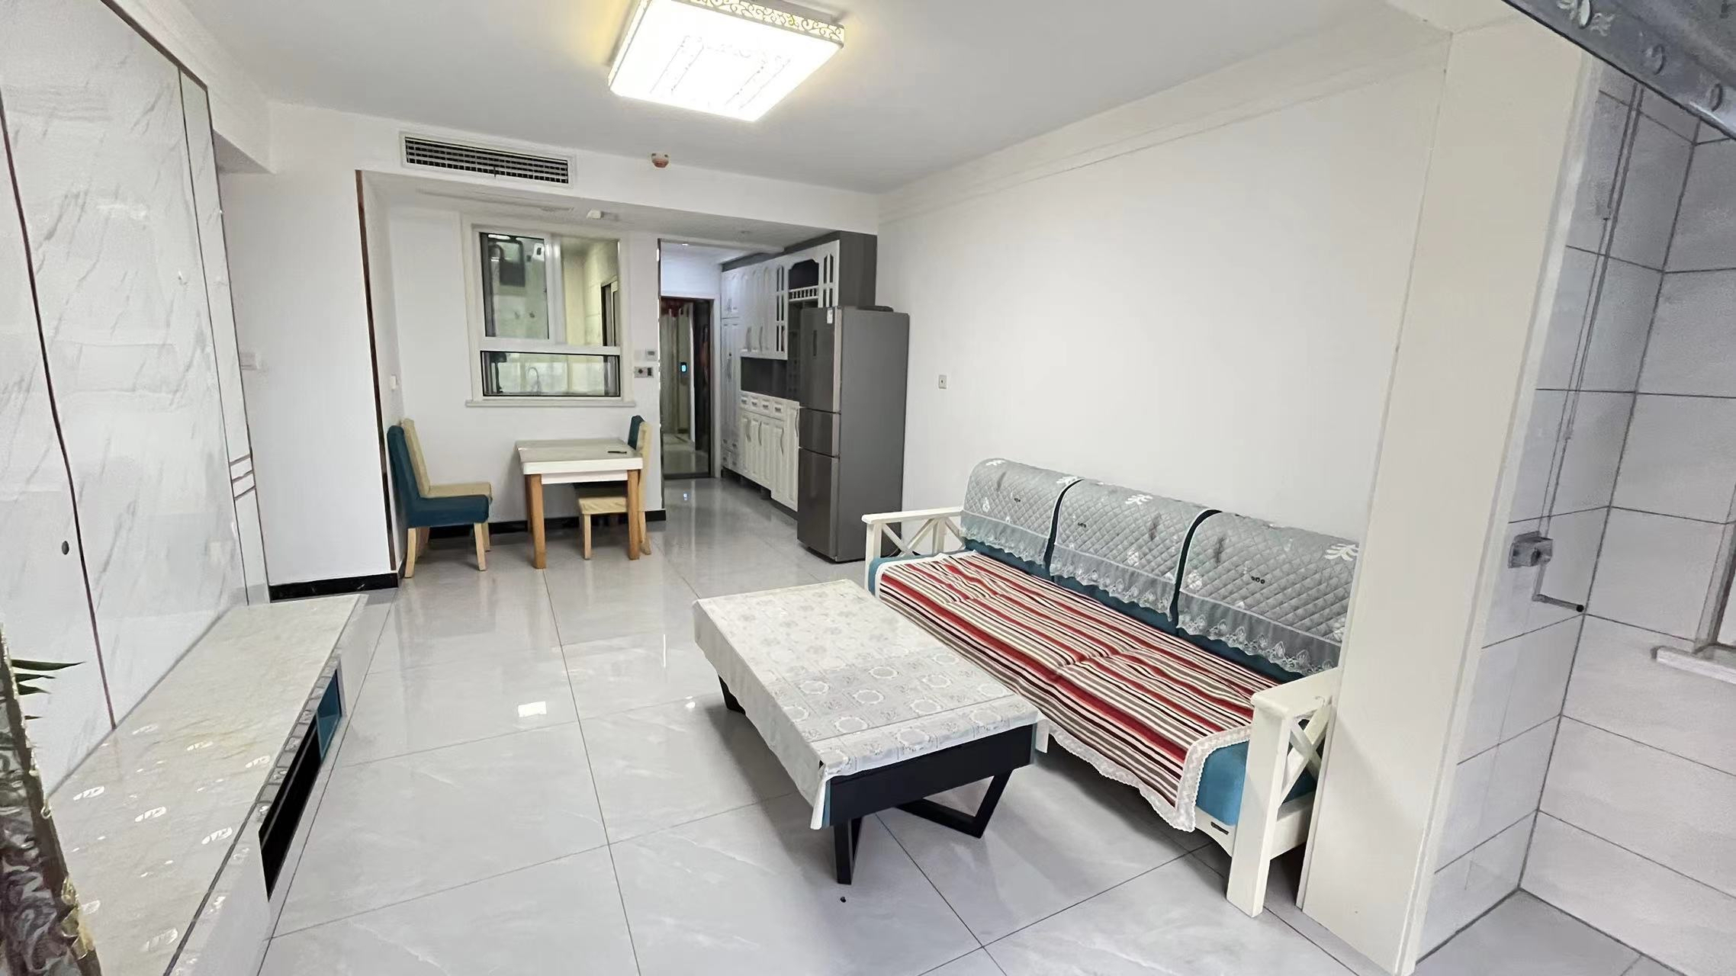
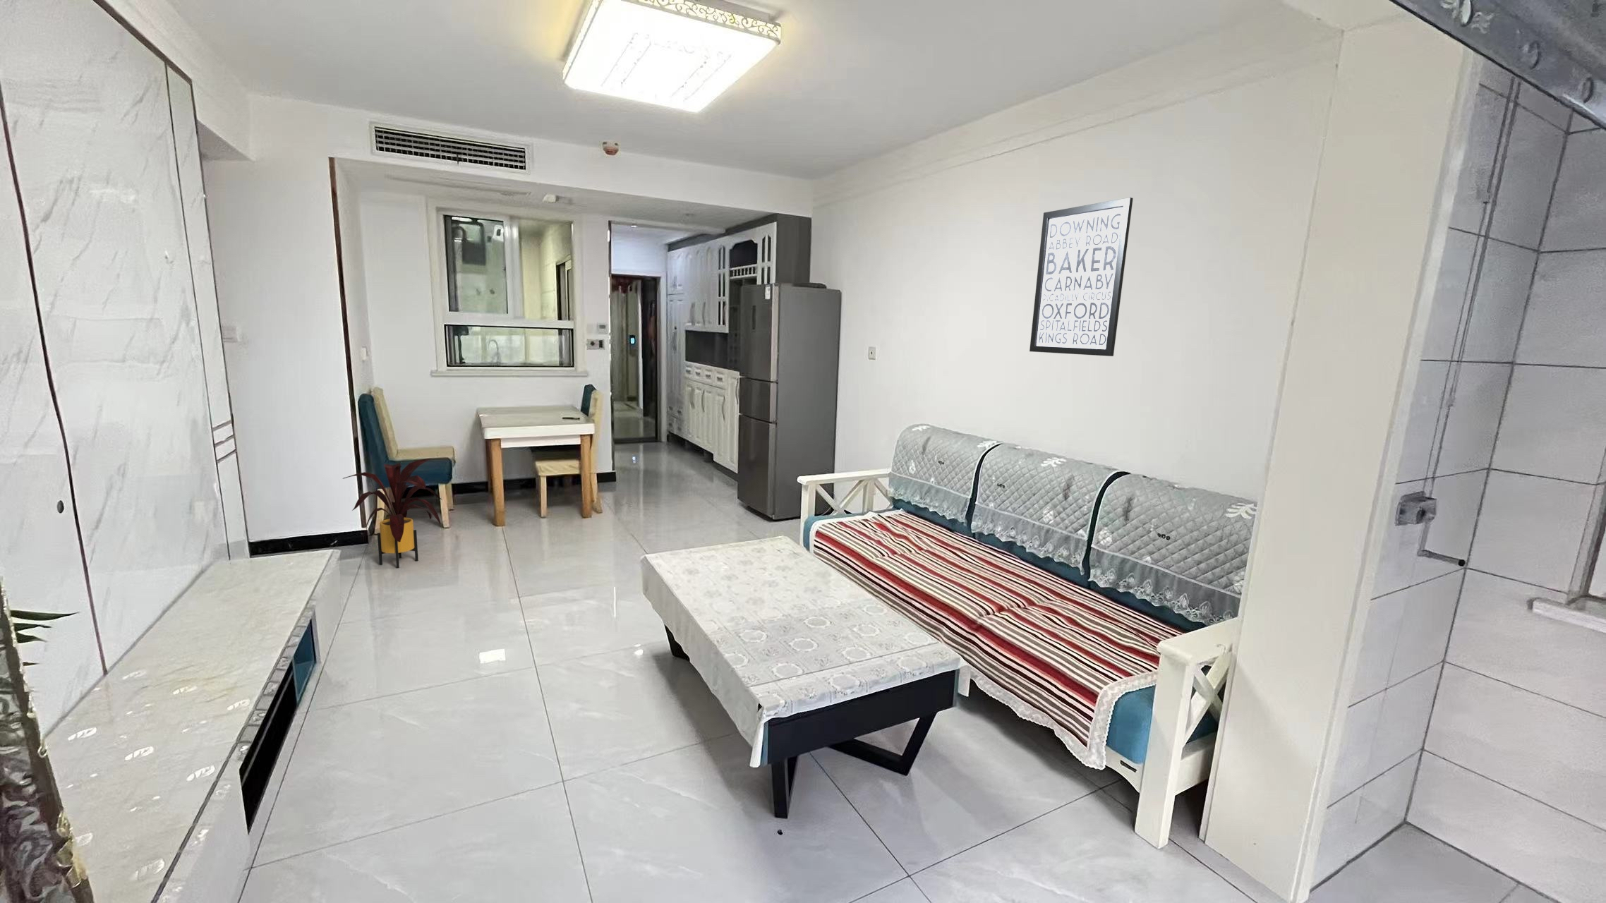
+ house plant [342,458,442,569]
+ wall art [1029,197,1133,357]
